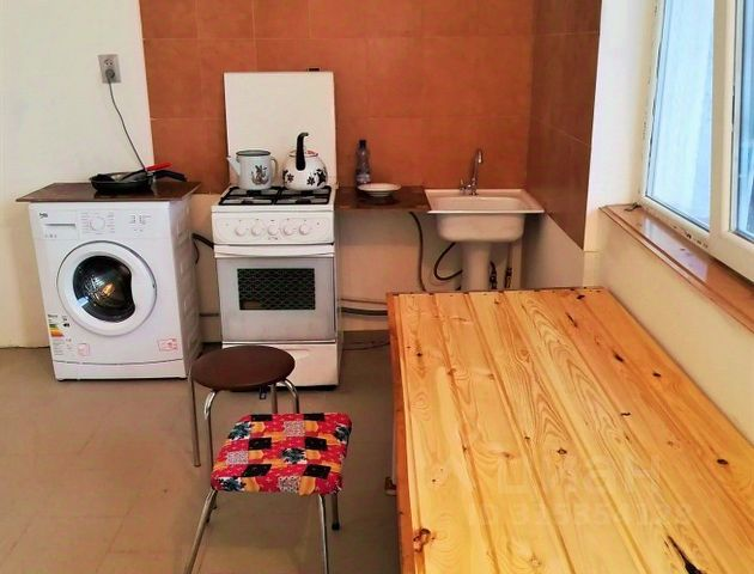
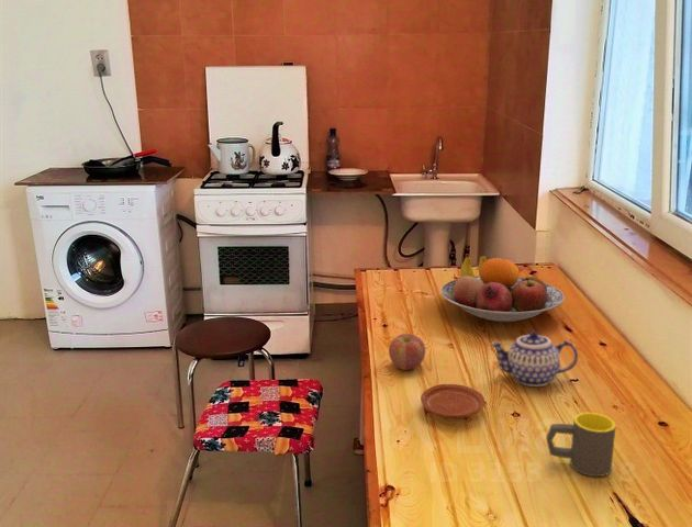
+ fruit bowl [439,255,566,323]
+ mug [545,412,617,478]
+ teapot [490,330,579,388]
+ plate [420,383,485,419]
+ apple [388,333,426,371]
